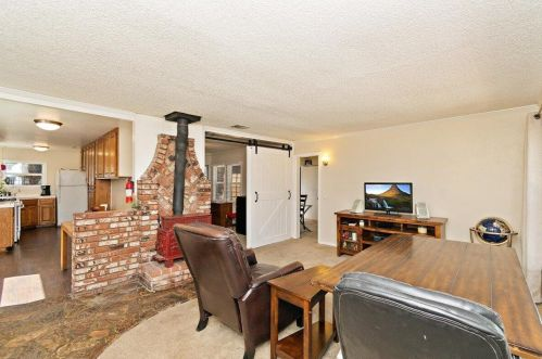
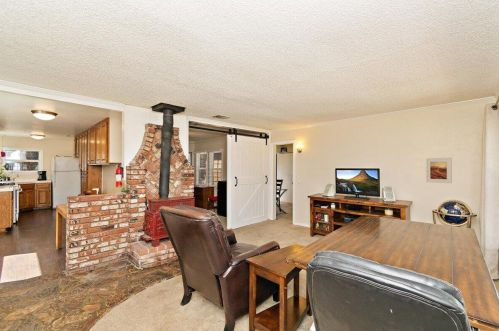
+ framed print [425,157,453,184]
